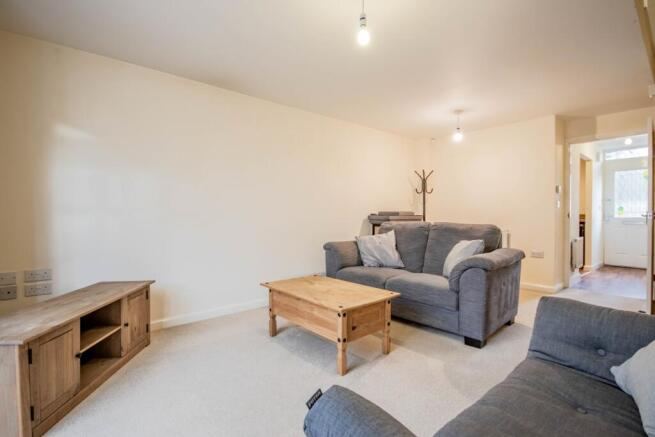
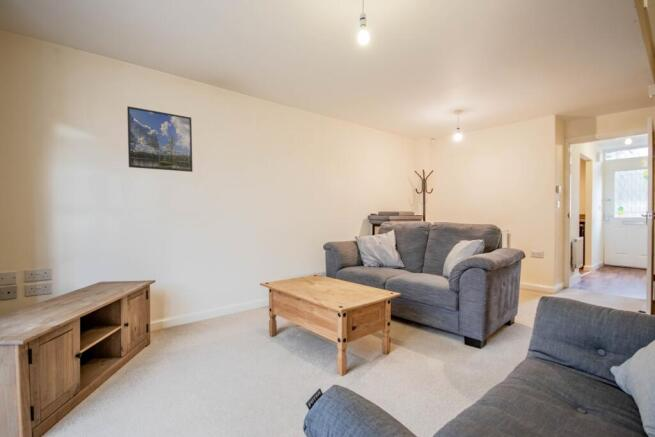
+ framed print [126,105,194,173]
